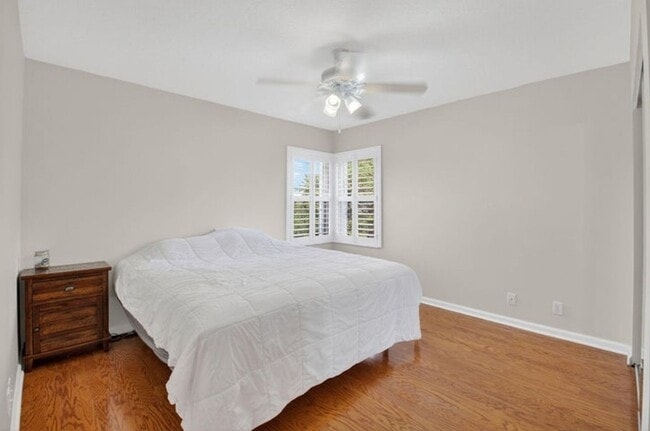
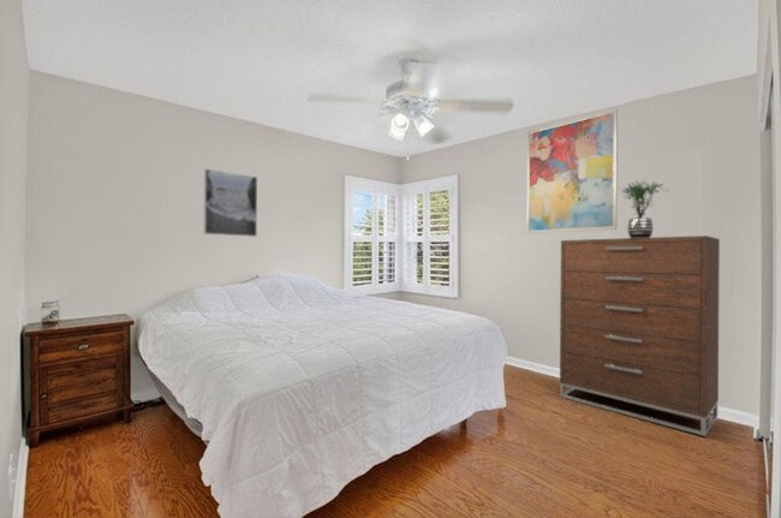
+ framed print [203,168,258,238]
+ wall art [526,108,619,234]
+ dresser [559,234,721,437]
+ potted plant [618,179,669,238]
